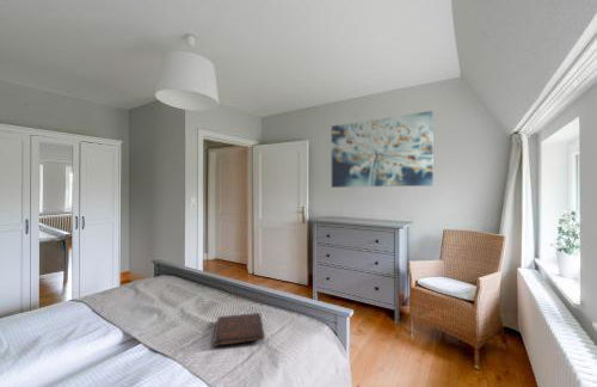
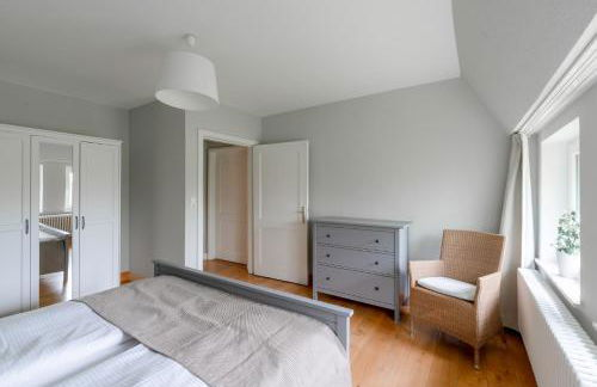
- wall art [331,110,435,189]
- book [213,312,266,348]
